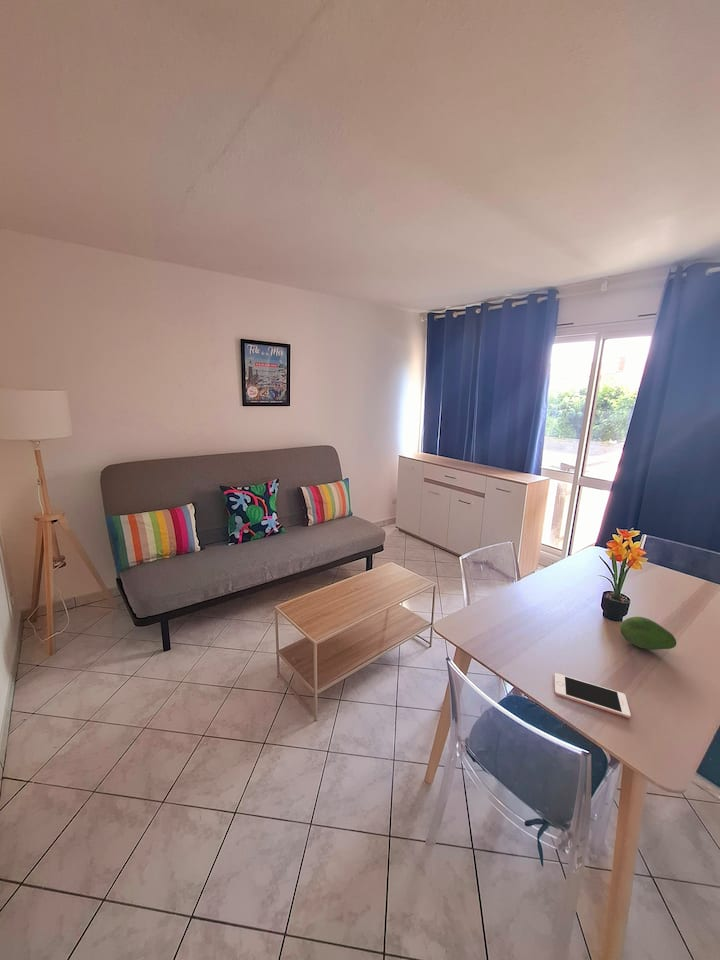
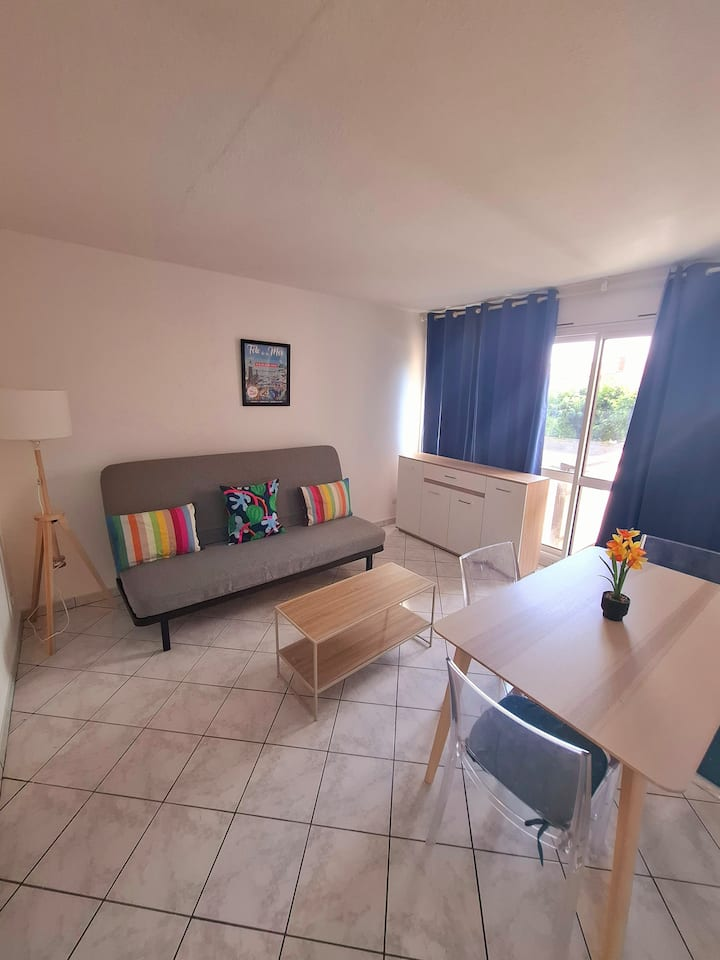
- cell phone [553,672,632,719]
- fruit [619,616,678,650]
